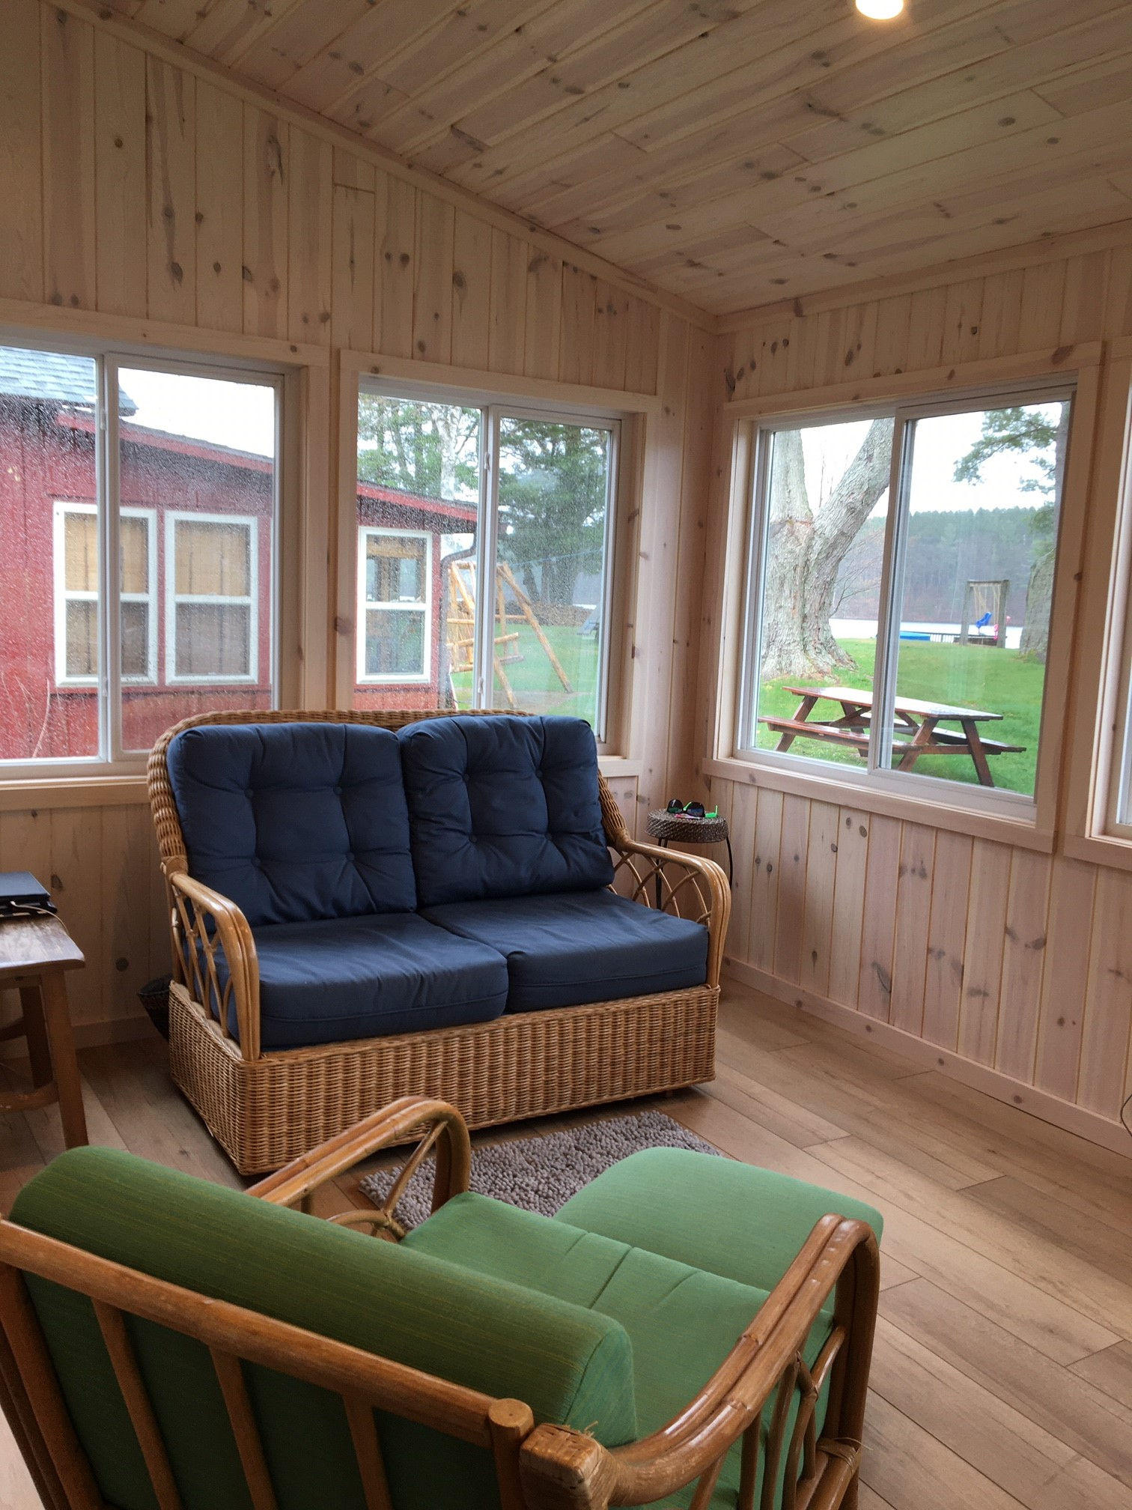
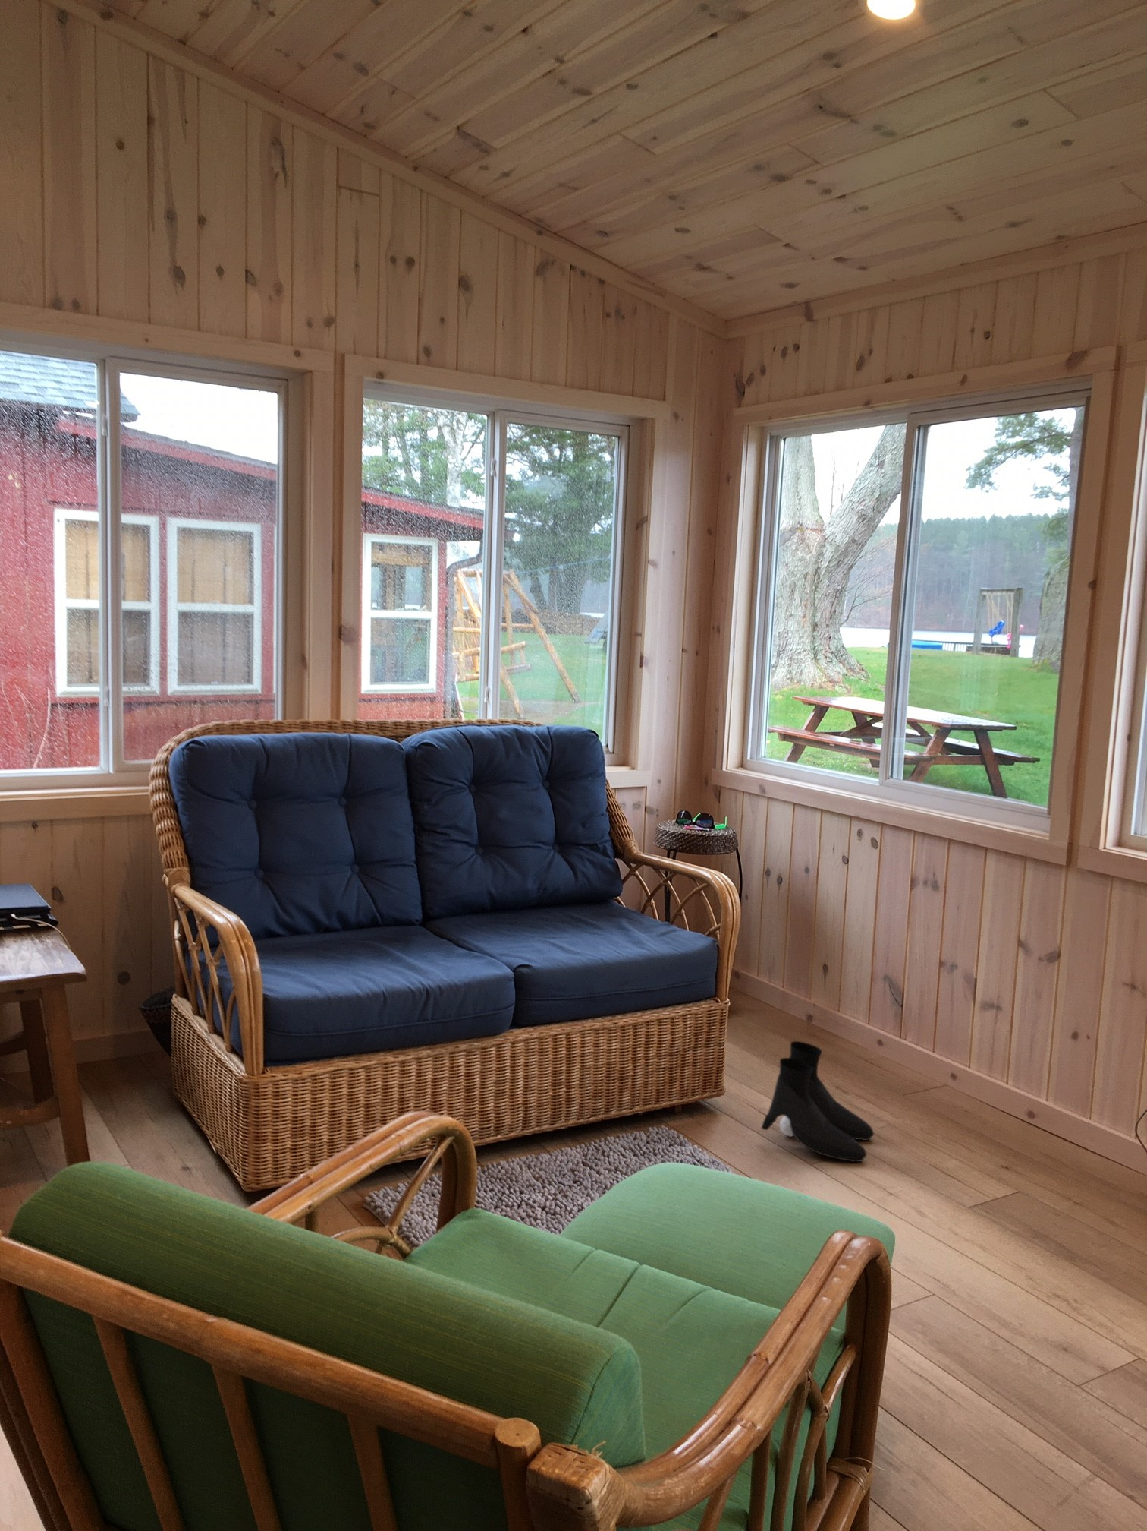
+ boots [760,1040,875,1162]
